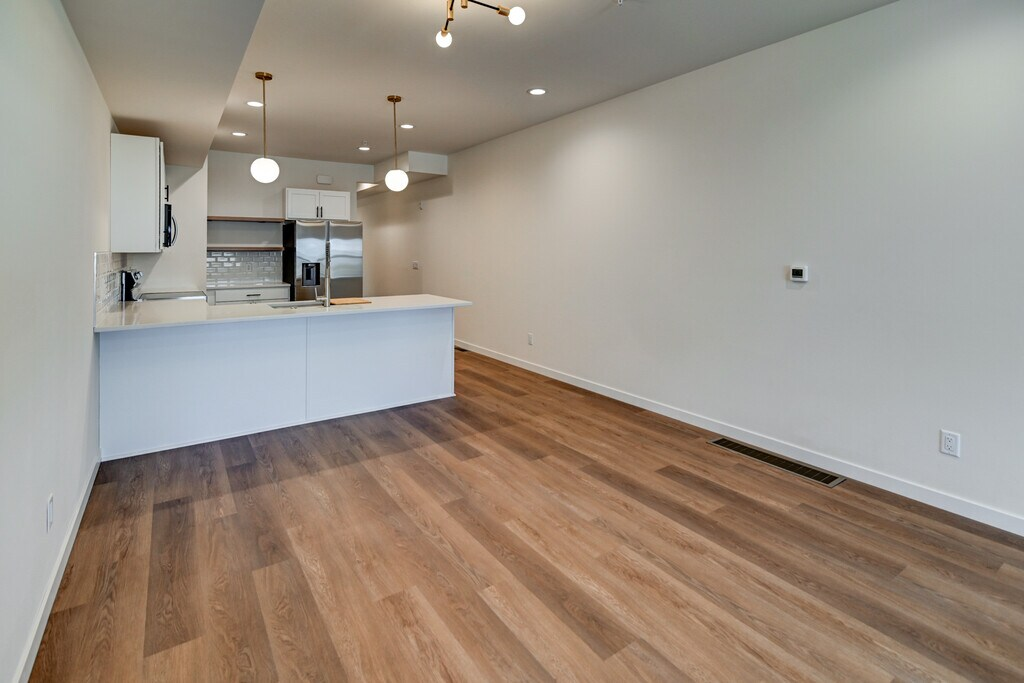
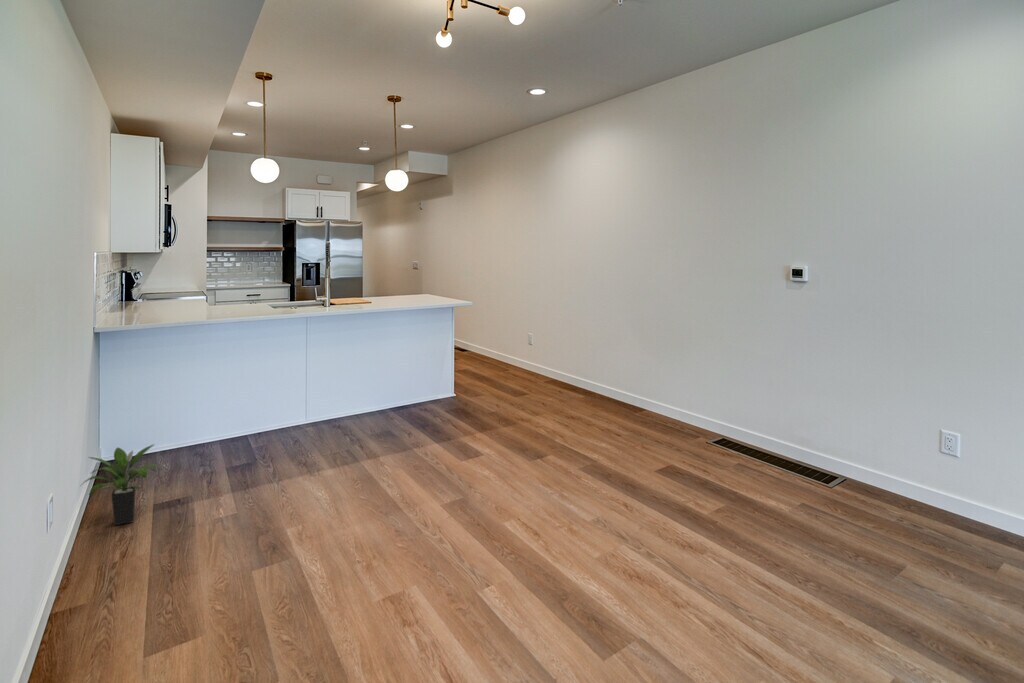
+ potted plant [80,443,165,526]
